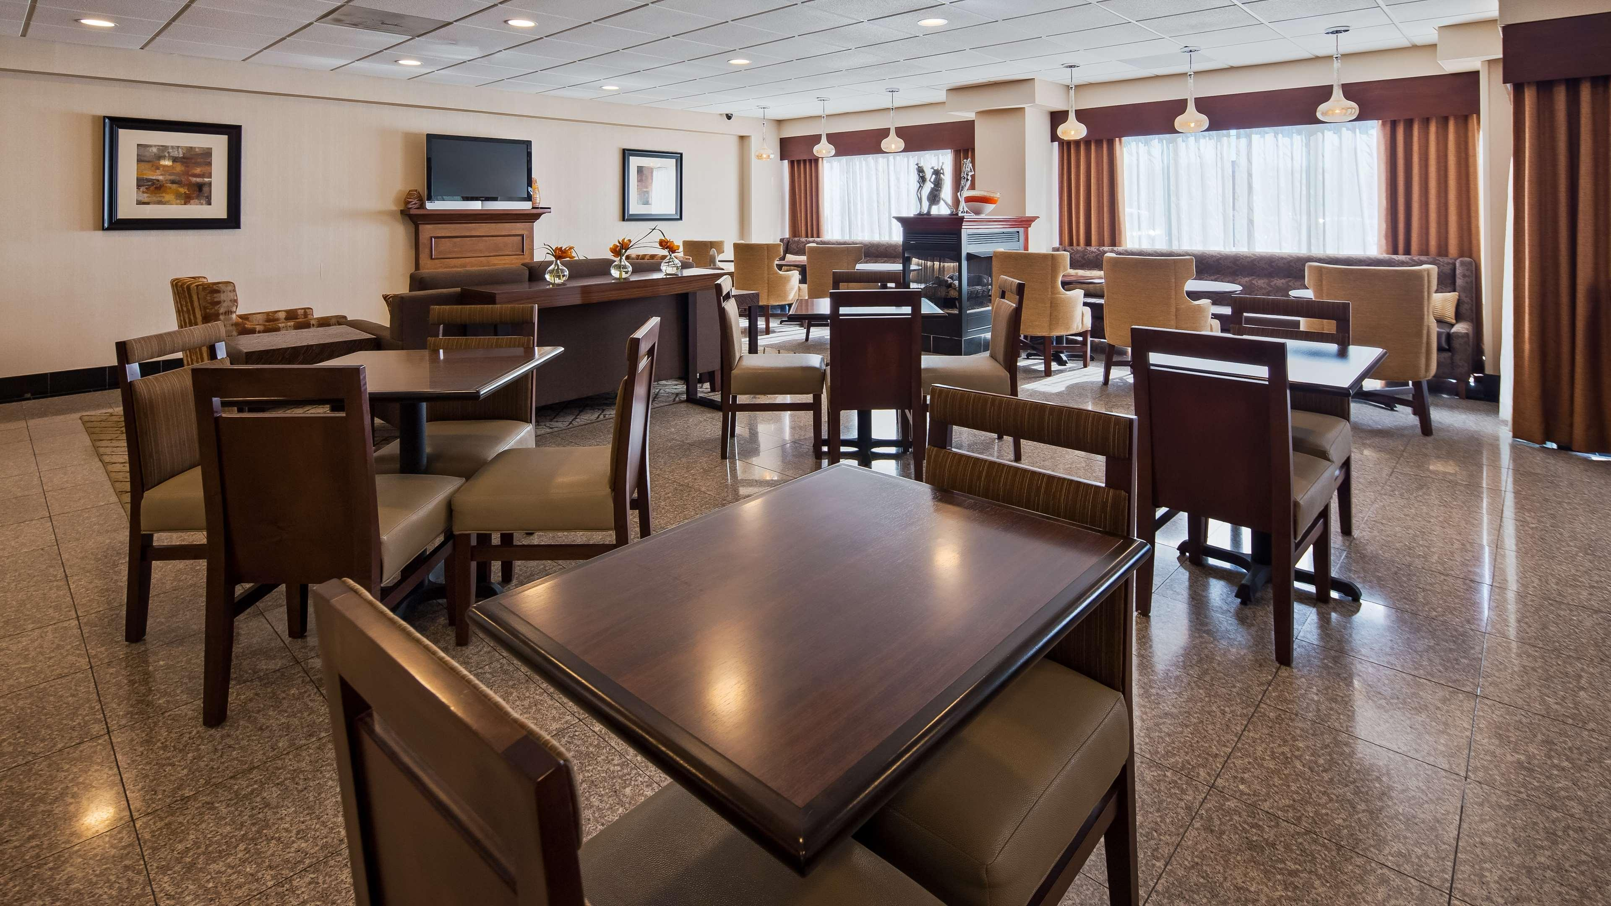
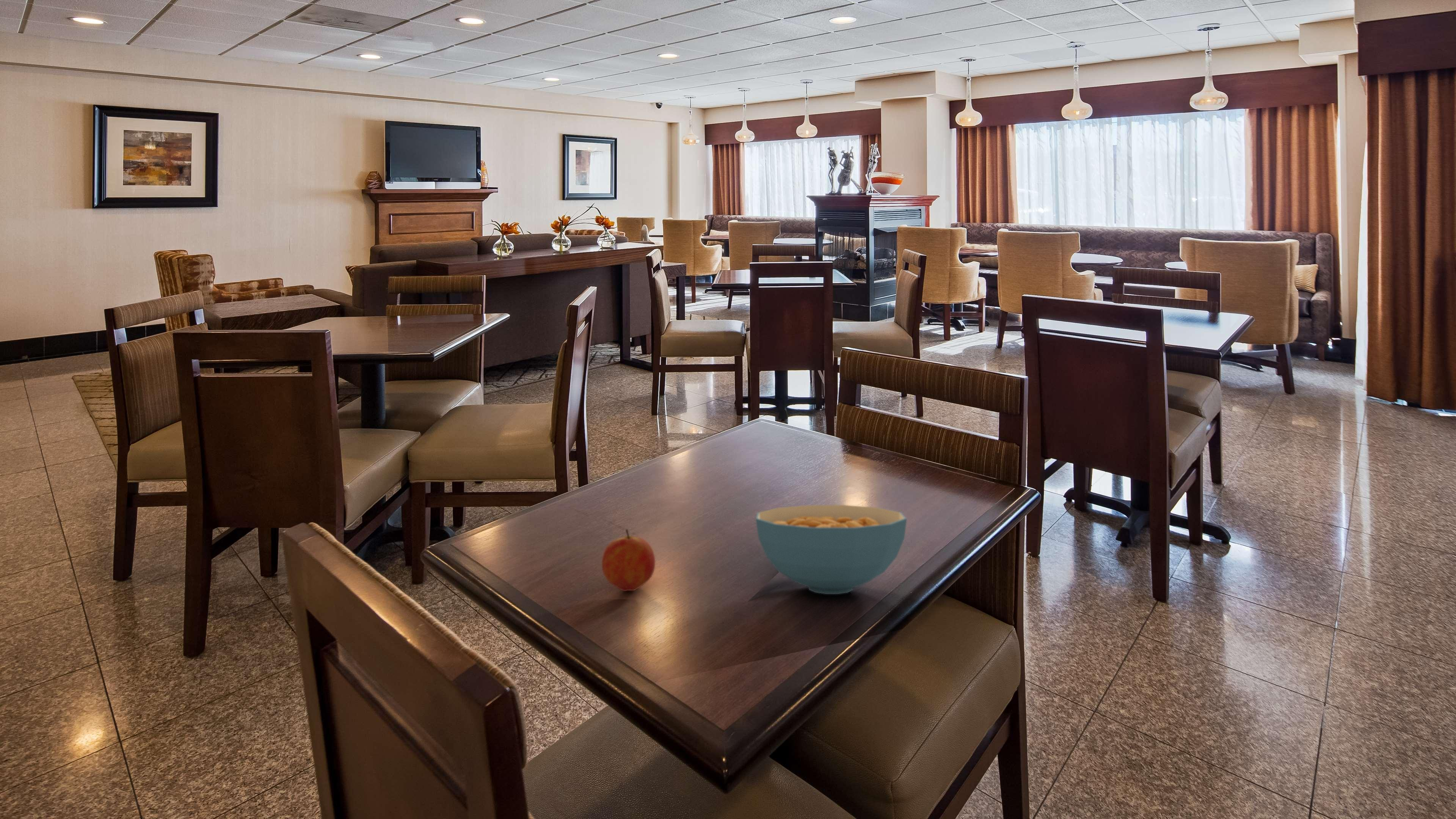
+ fruit [601,529,656,591]
+ cereal bowl [755,505,907,595]
